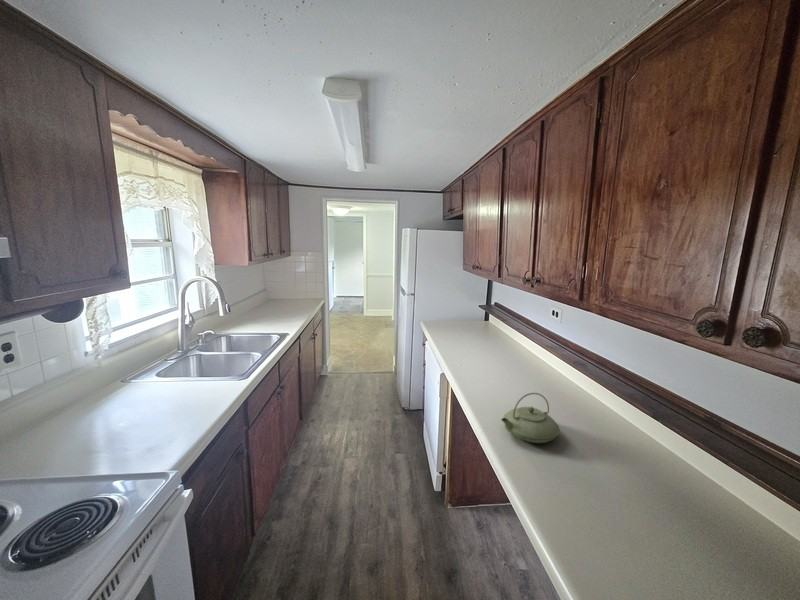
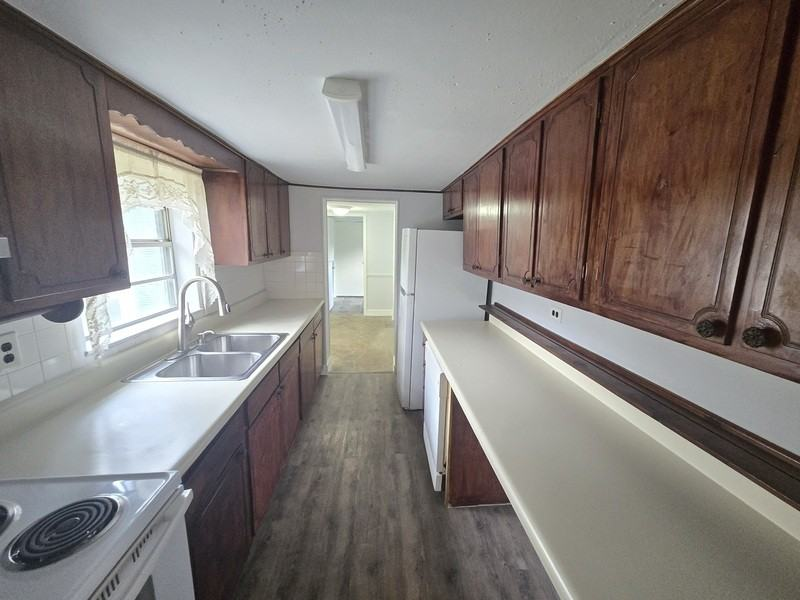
- teapot [500,392,561,444]
